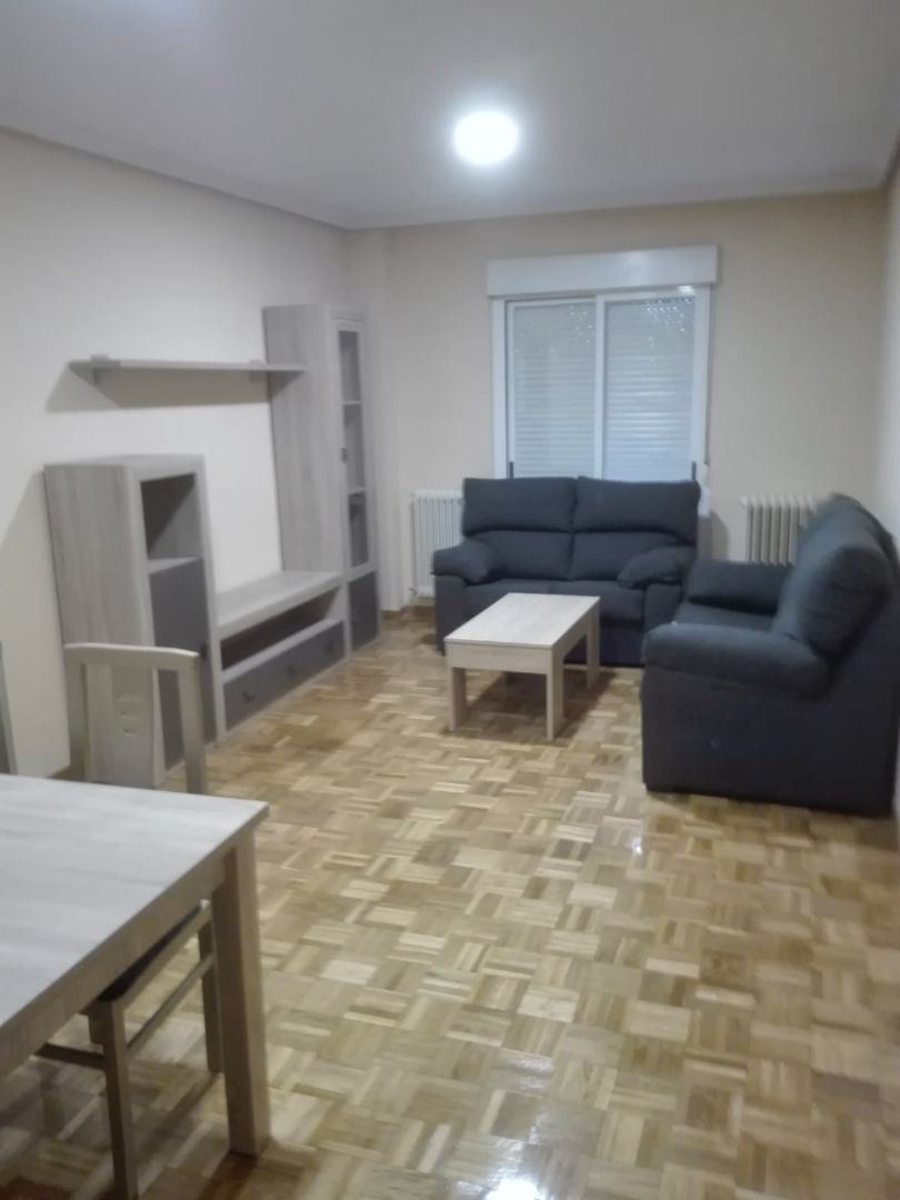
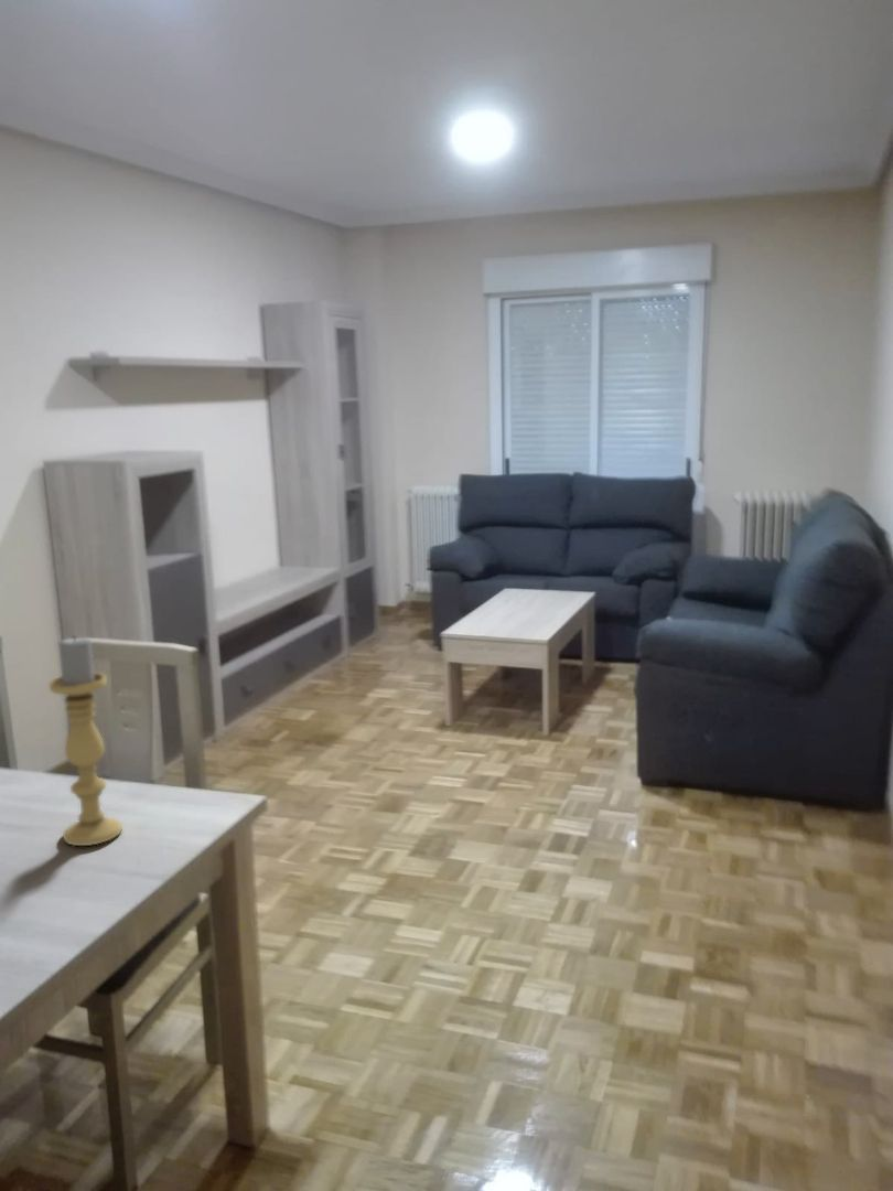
+ candle holder [49,634,123,847]
